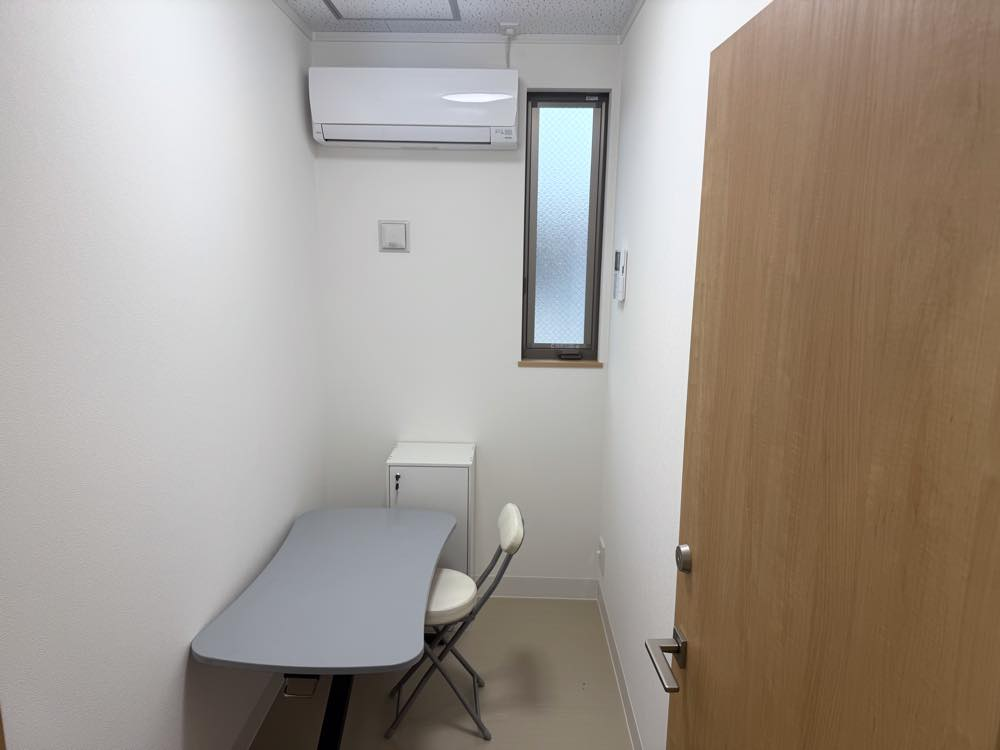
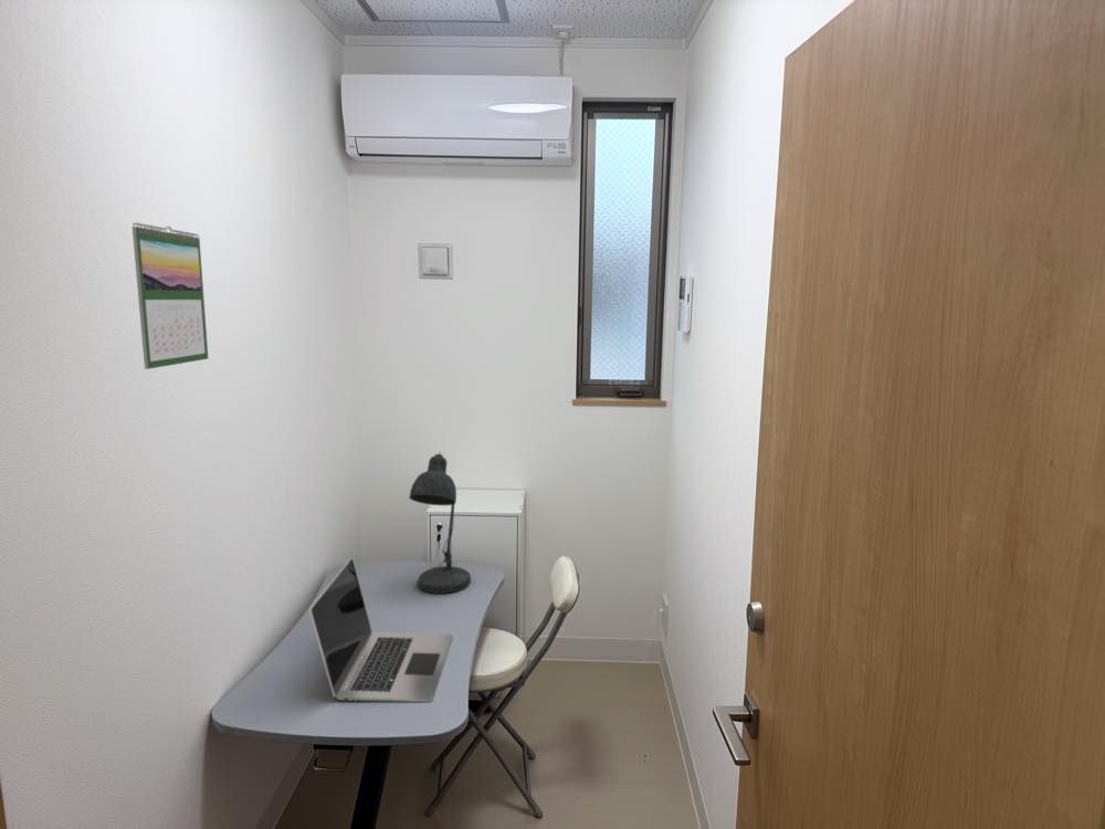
+ desk lamp [408,451,472,595]
+ calendar [131,222,209,370]
+ laptop [308,557,454,703]
